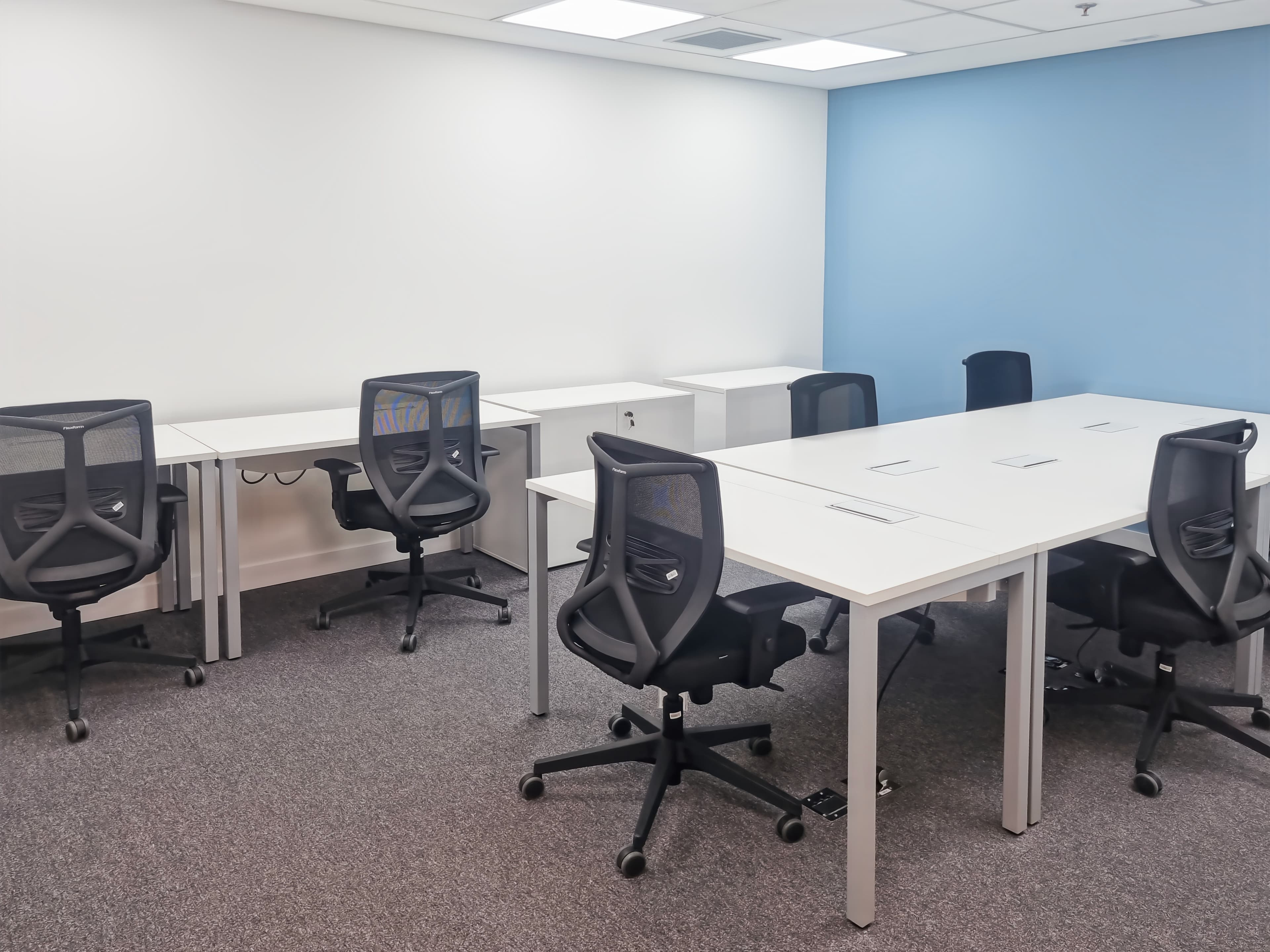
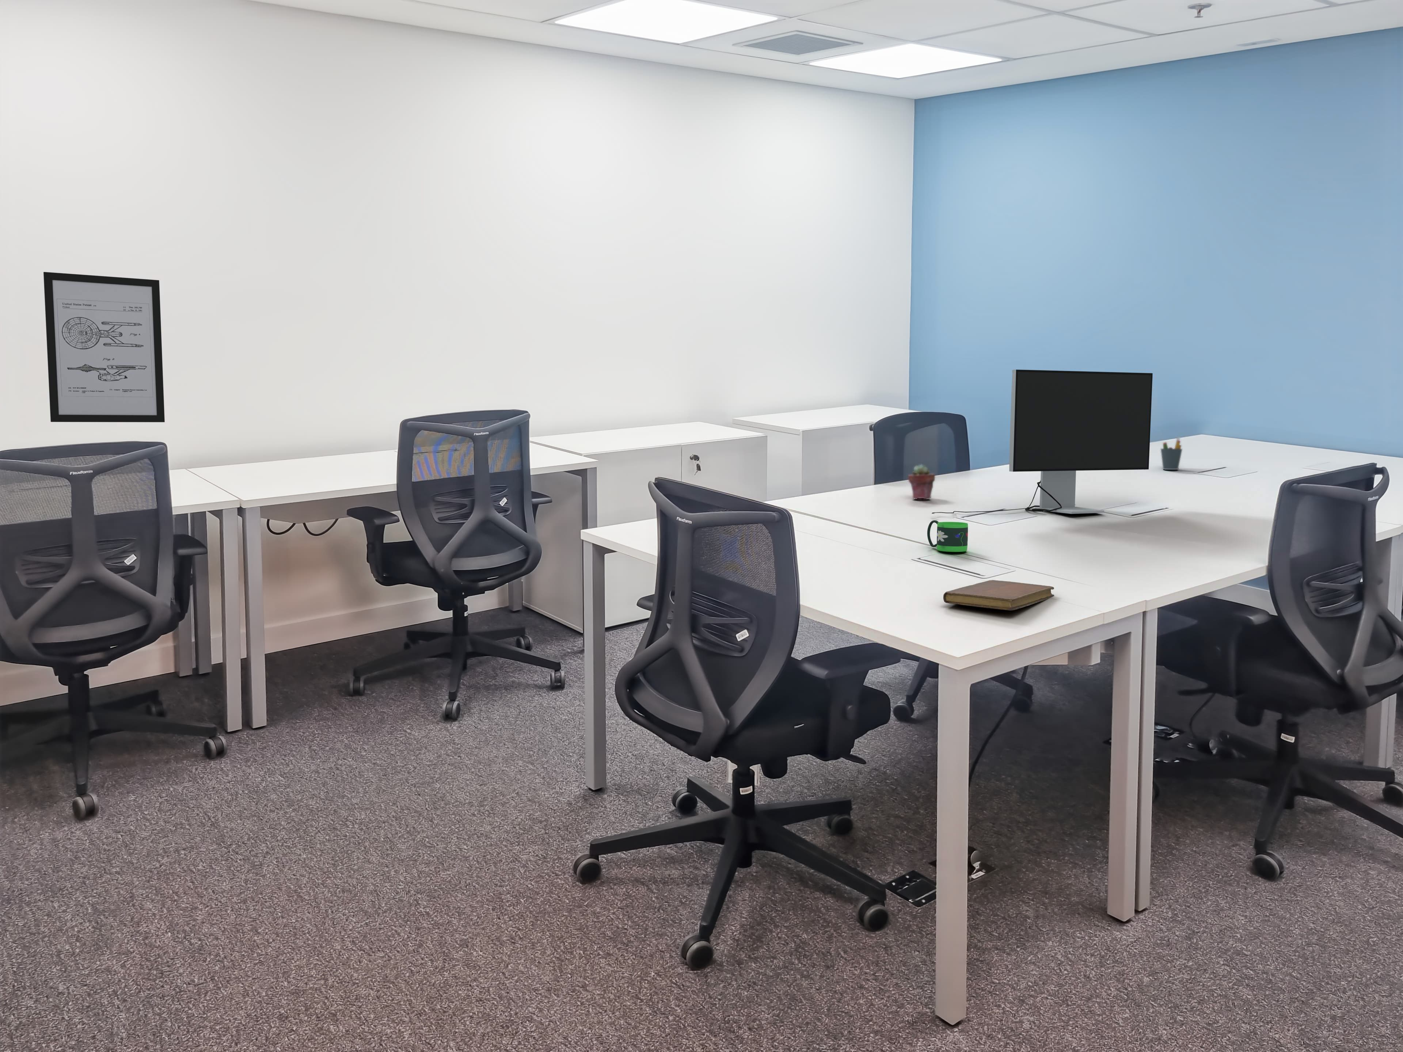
+ wall art [43,272,165,422]
+ mug [927,519,968,553]
+ pen holder [1160,436,1183,470]
+ potted succulent [908,463,936,499]
+ computer monitor [931,369,1153,514]
+ notebook [943,580,1054,611]
